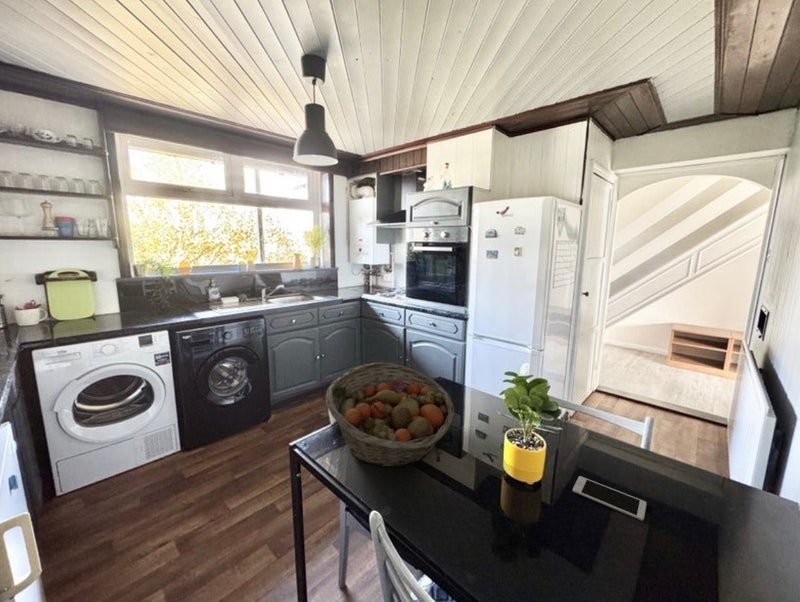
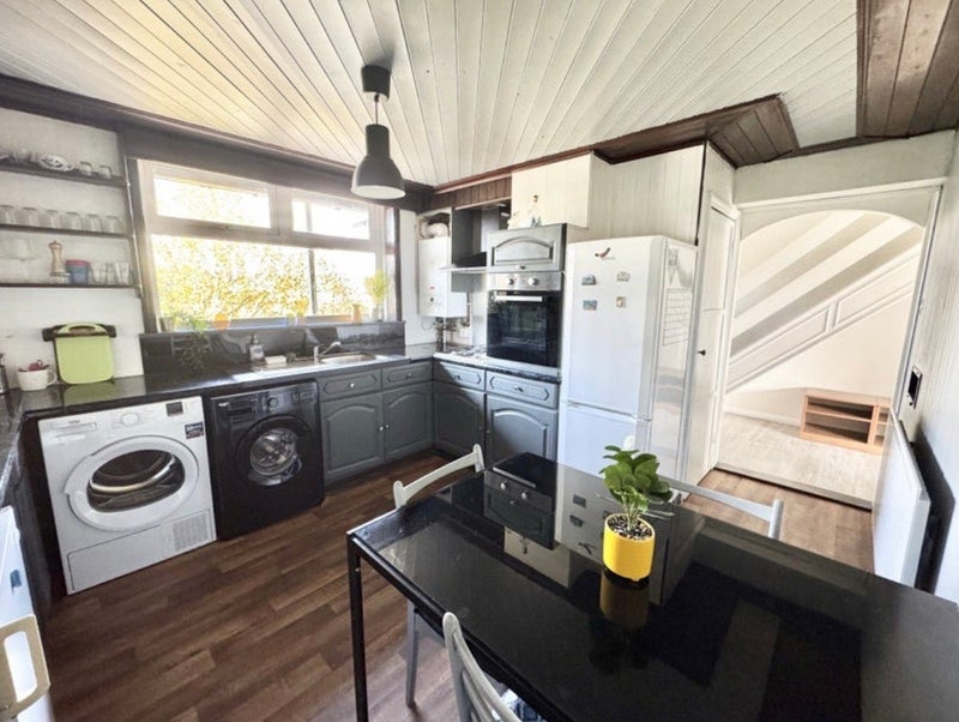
- fruit basket [325,361,456,468]
- cell phone [572,475,647,522]
